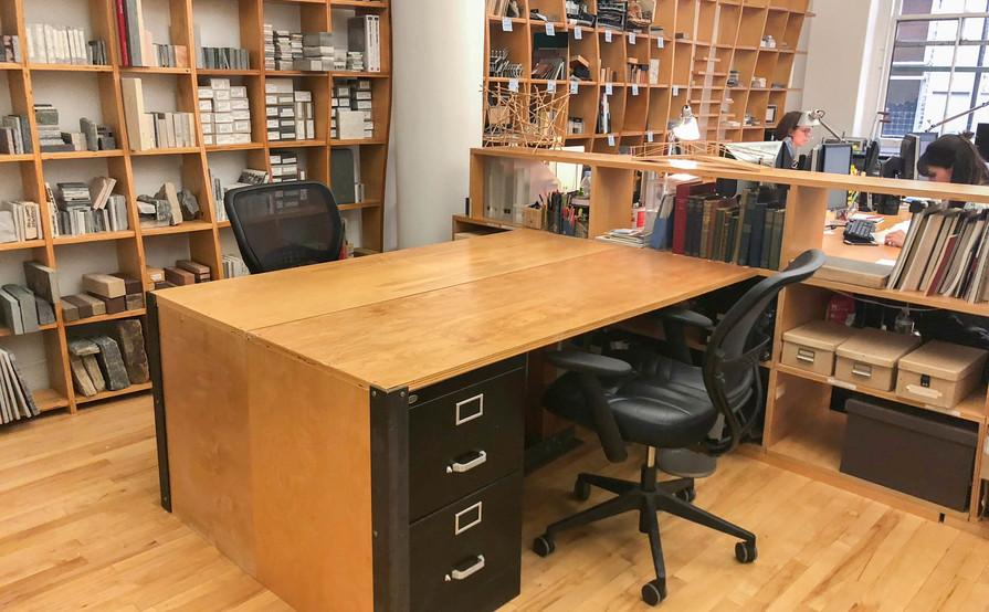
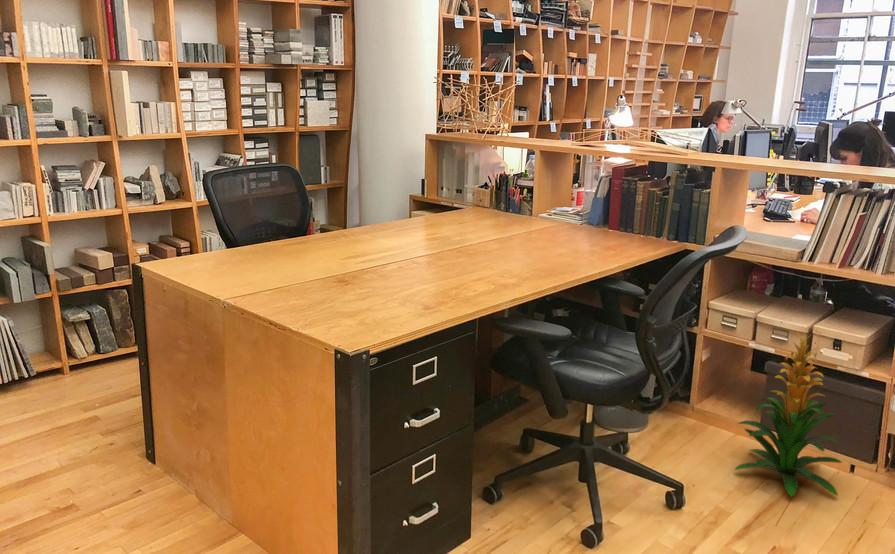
+ indoor plant [733,329,844,497]
